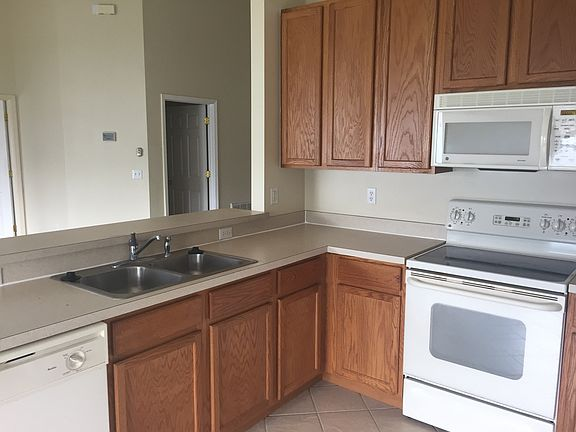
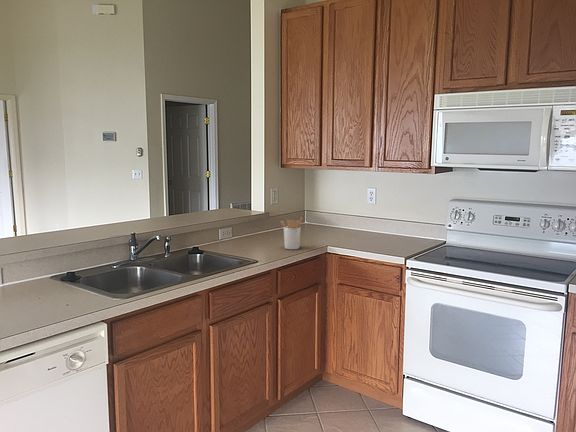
+ utensil holder [279,216,303,250]
